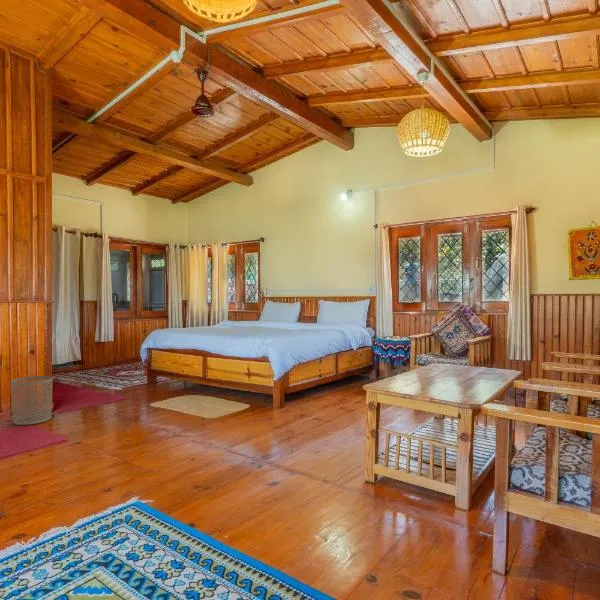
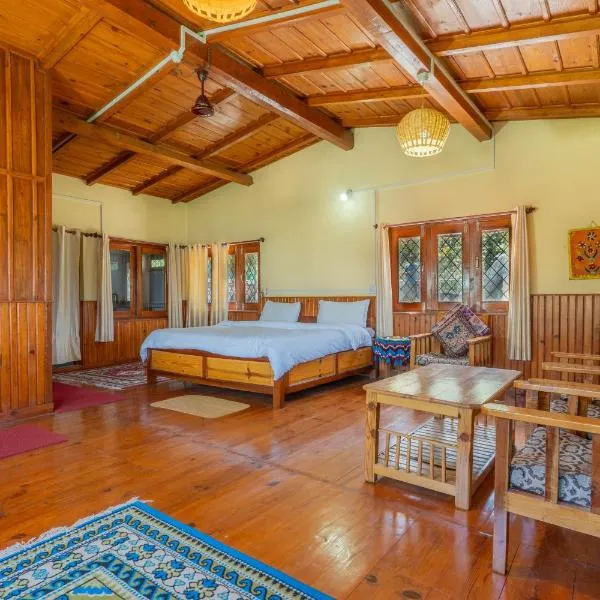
- waste bin [10,375,54,426]
